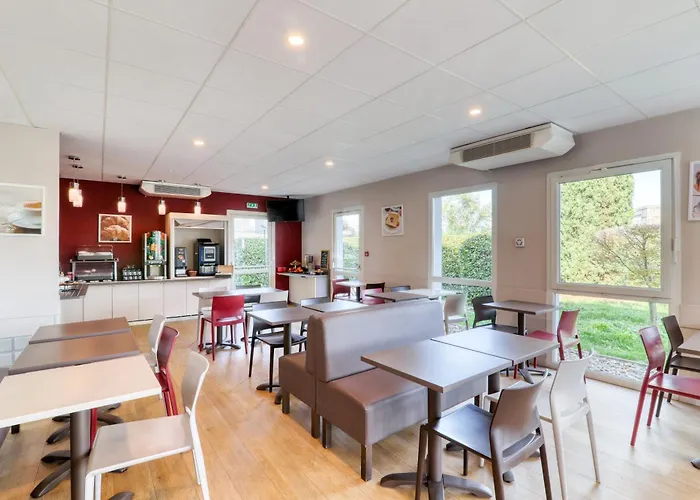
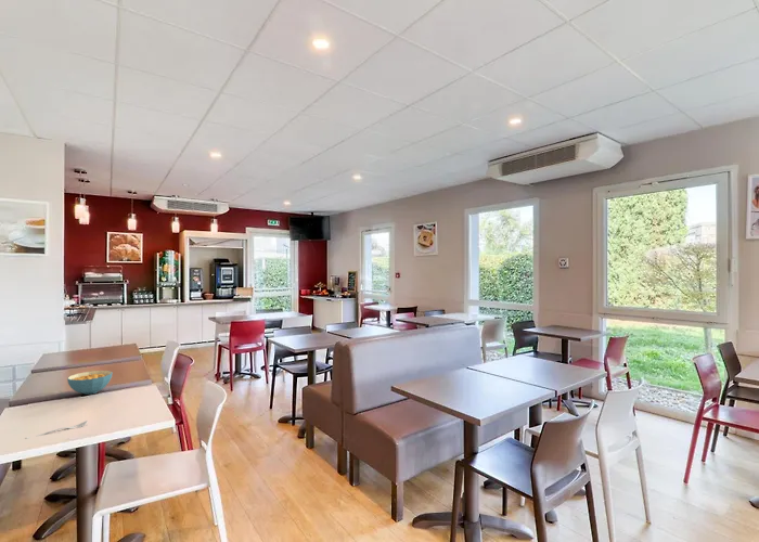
+ cereal bowl [66,370,114,396]
+ spoon [25,420,89,440]
